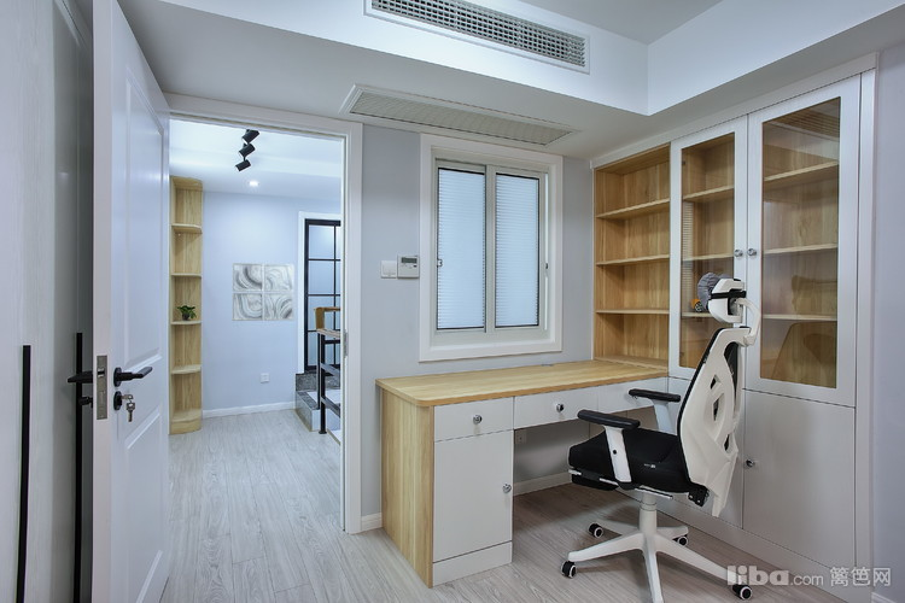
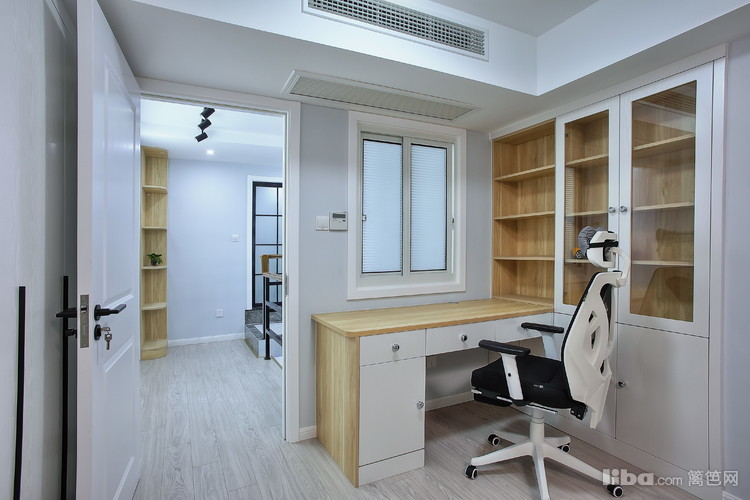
- wall art [232,262,294,322]
